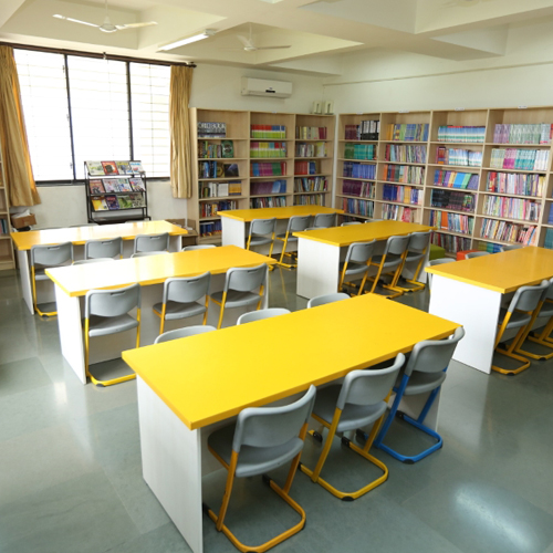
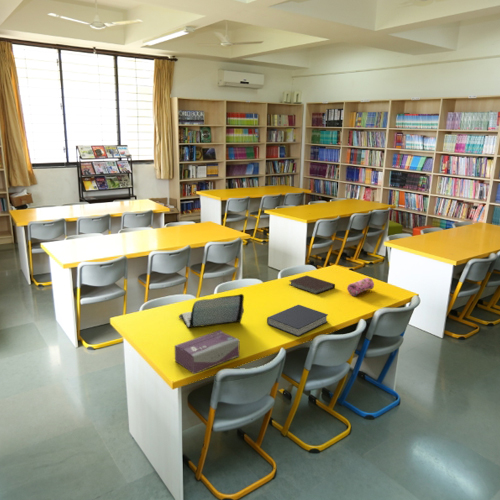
+ notebook [288,275,336,295]
+ pencil case [346,277,375,297]
+ tissue box [174,329,240,375]
+ laptop [178,293,245,328]
+ book [266,304,329,337]
